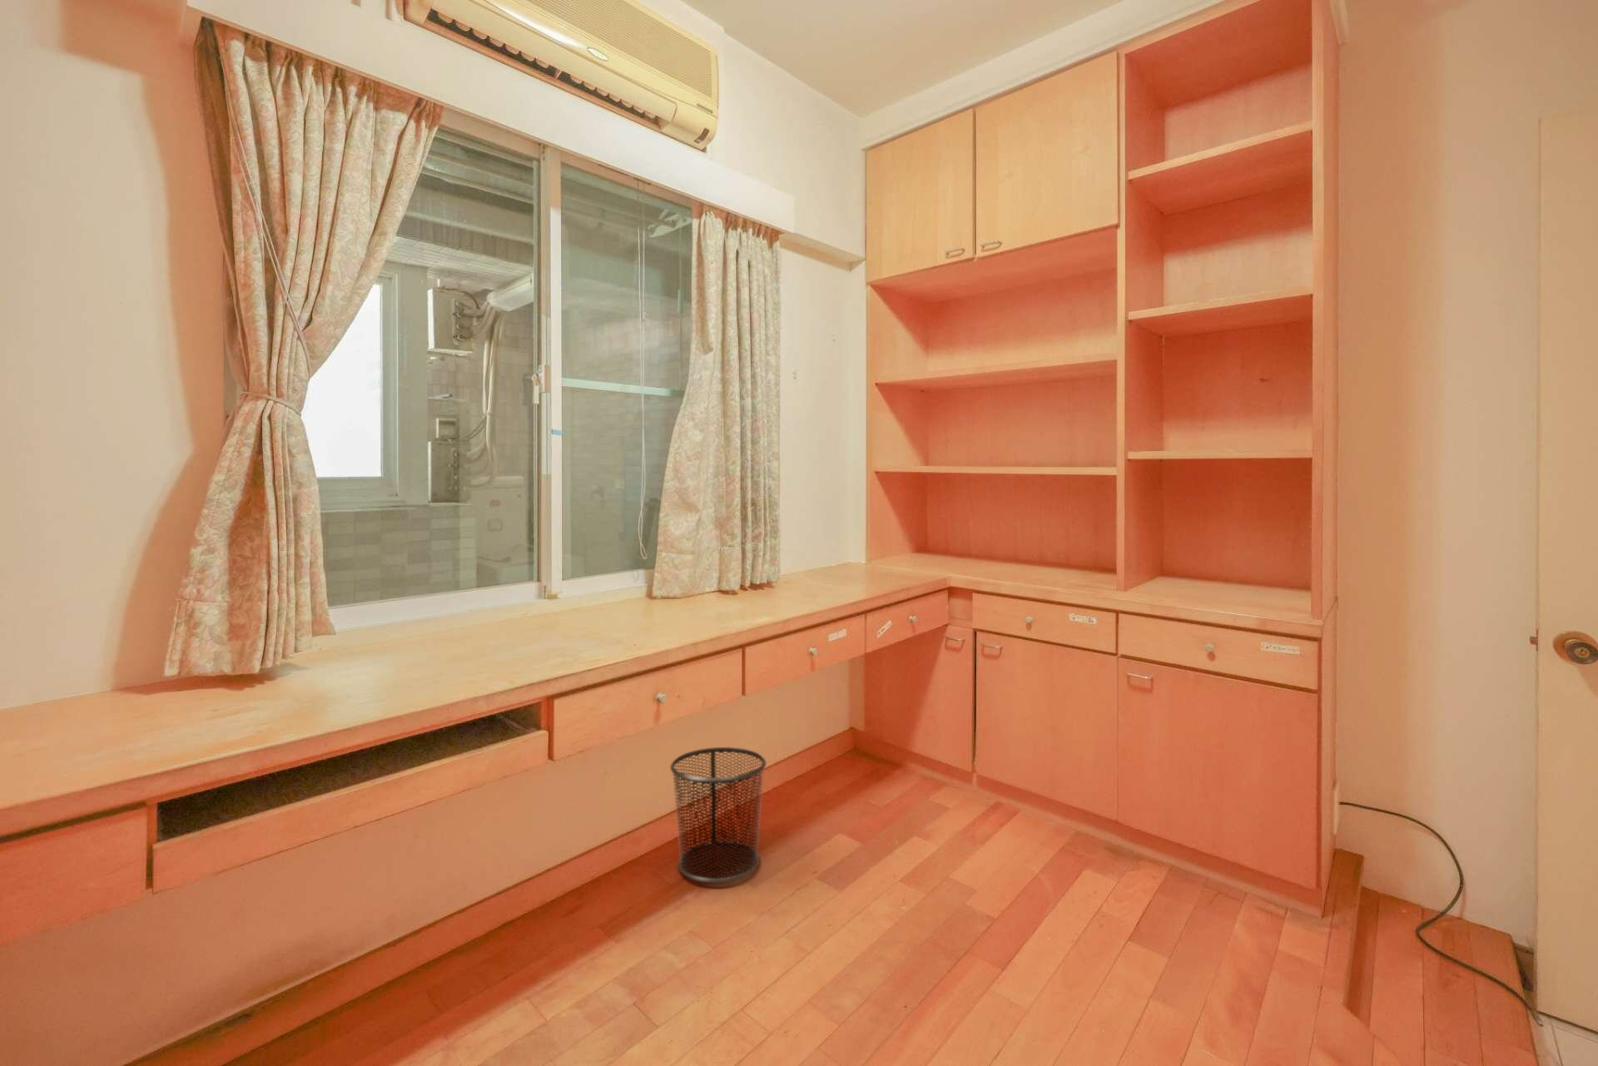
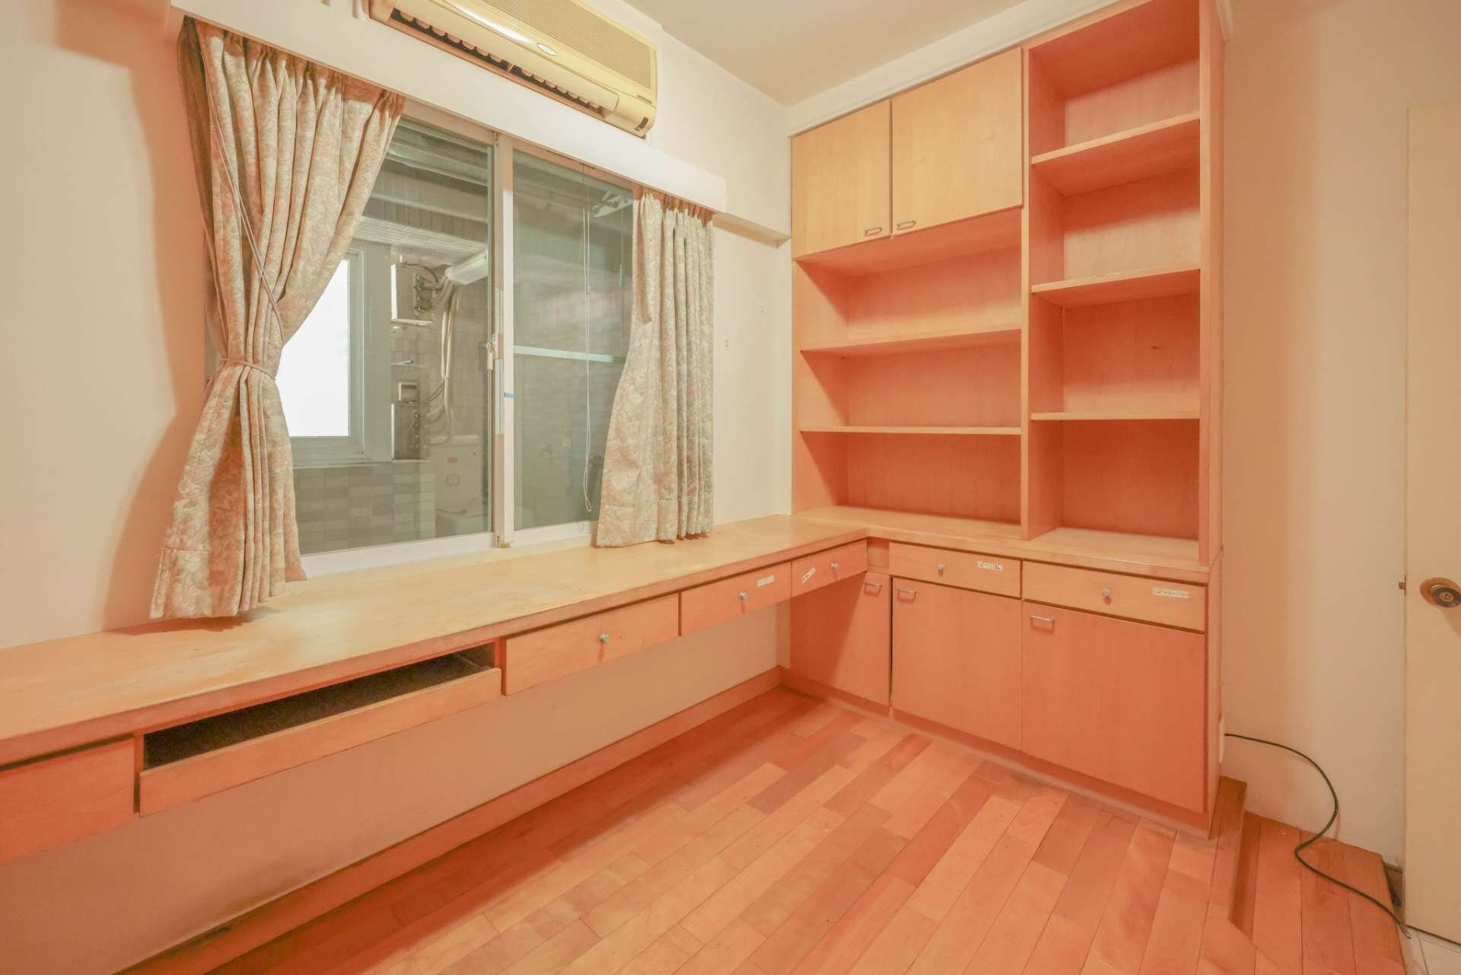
- waste bin [669,746,767,884]
